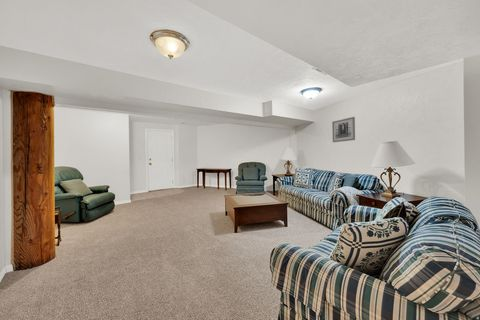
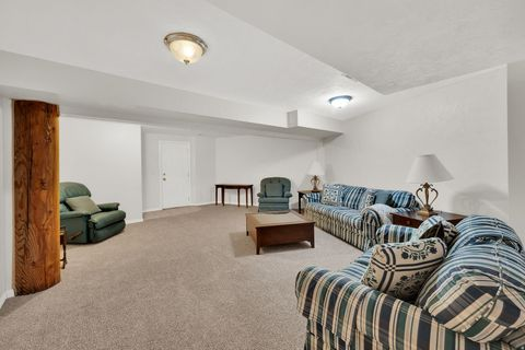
- wall art [331,116,356,143]
